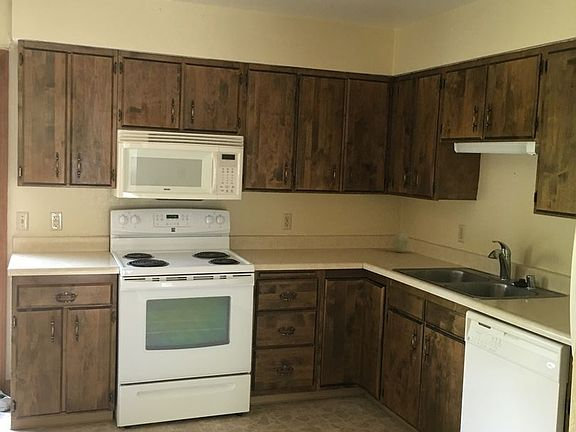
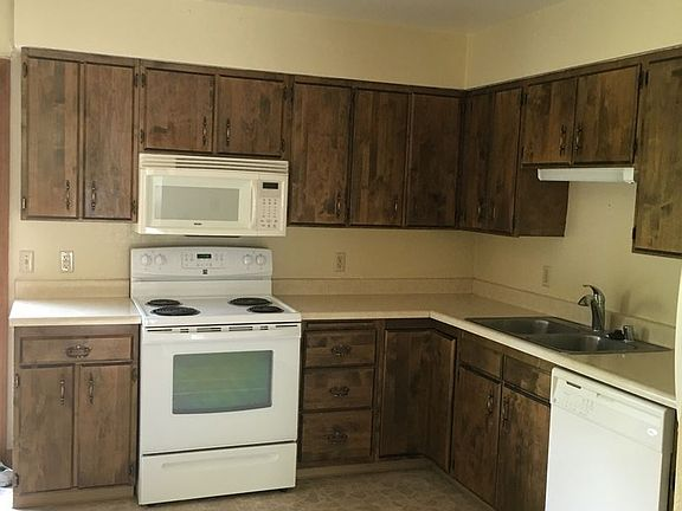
- fruit [392,231,410,253]
